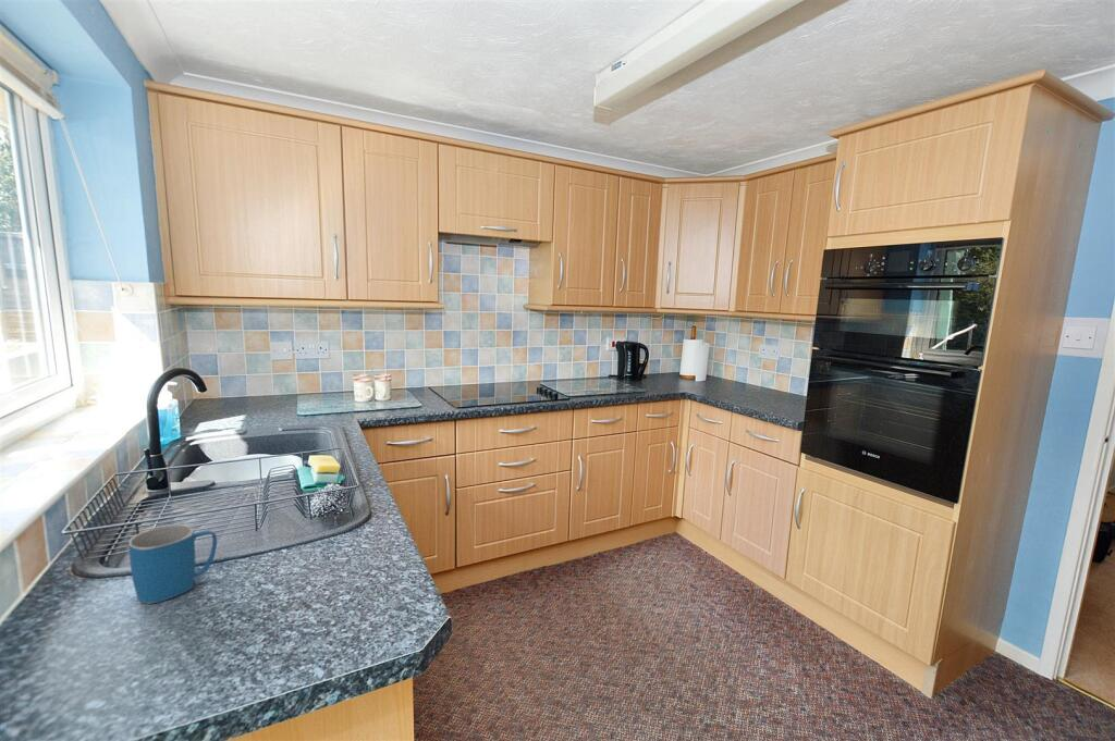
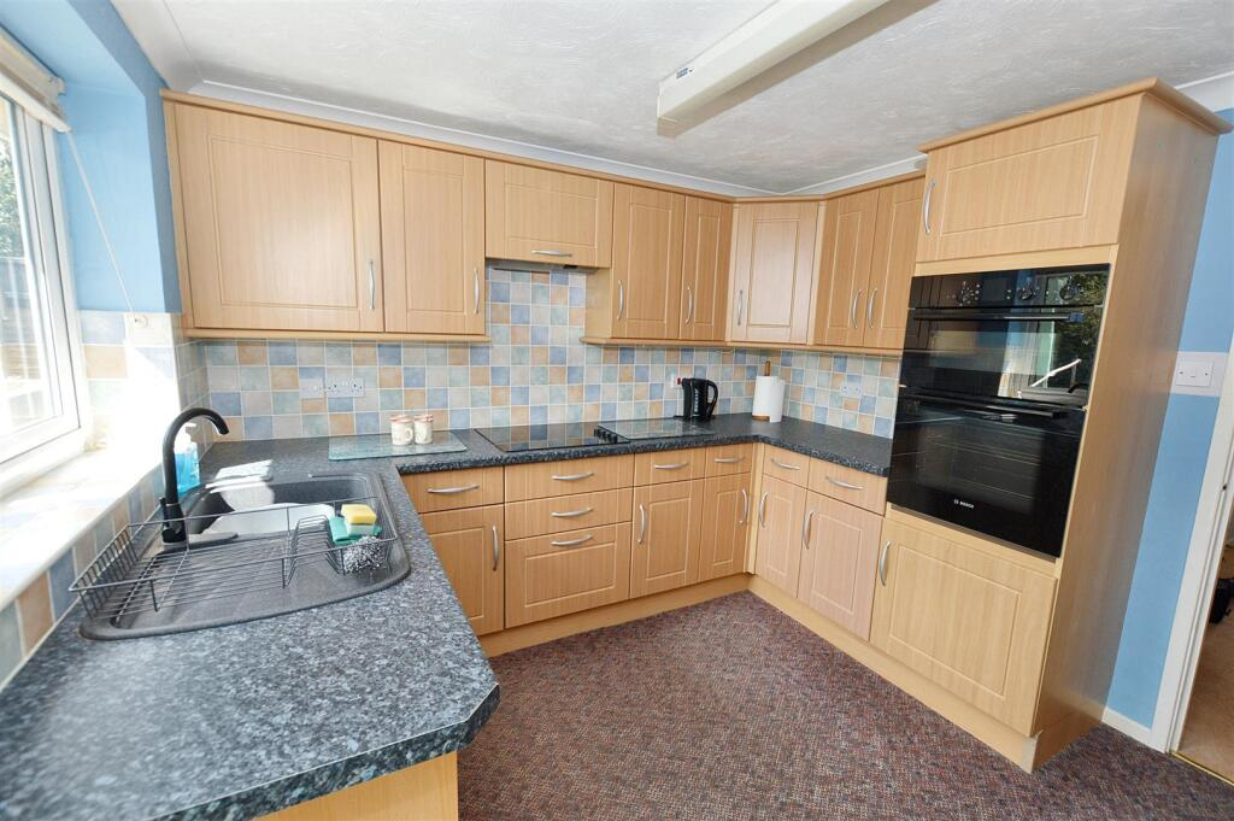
- mug [127,523,218,605]
